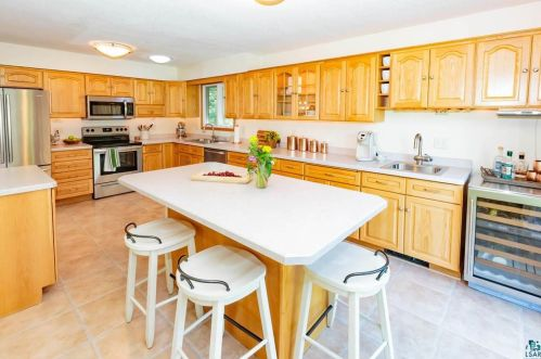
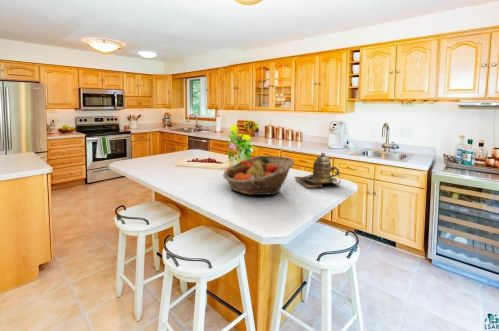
+ fruit basket [222,155,296,196]
+ teapot [294,152,342,188]
